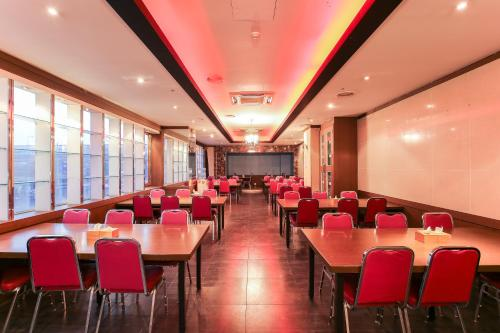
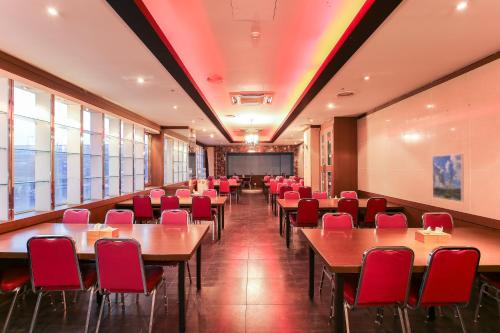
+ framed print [431,153,465,203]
